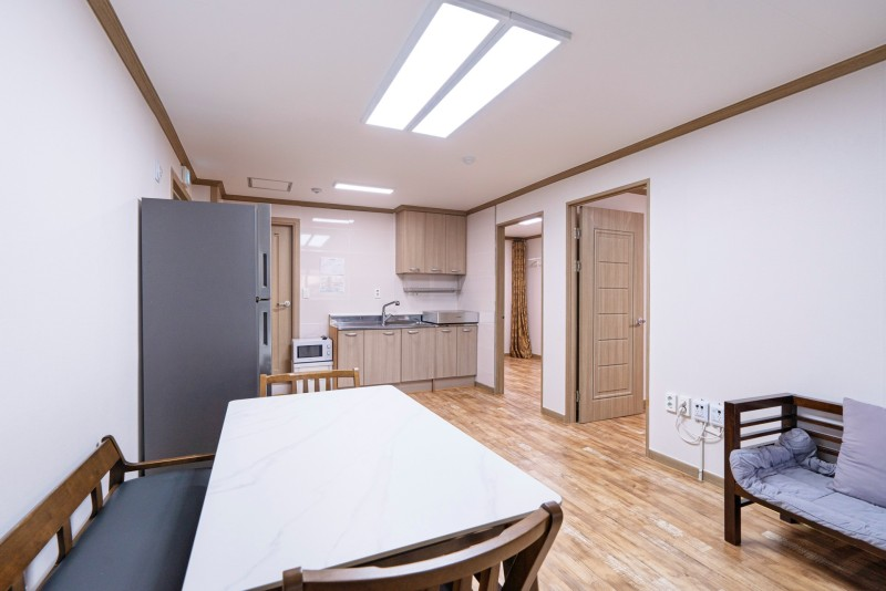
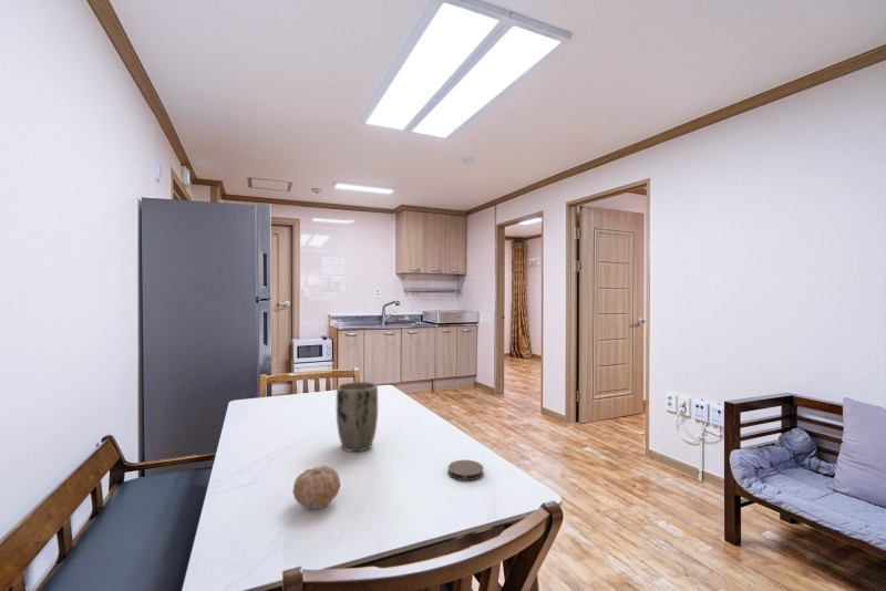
+ fruit [291,465,341,510]
+ plant pot [336,381,379,453]
+ coaster [447,459,484,481]
